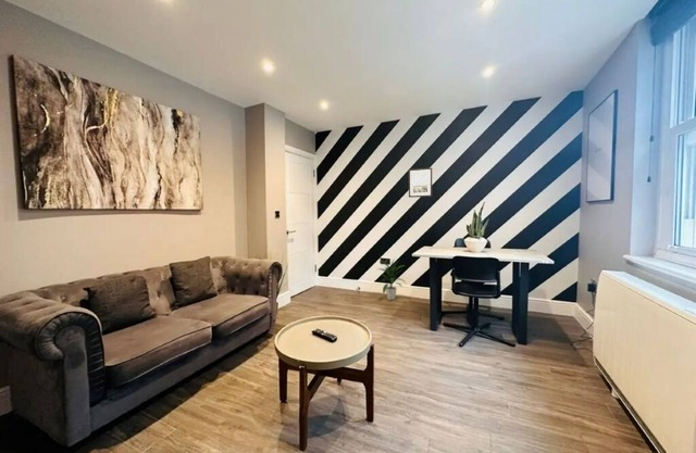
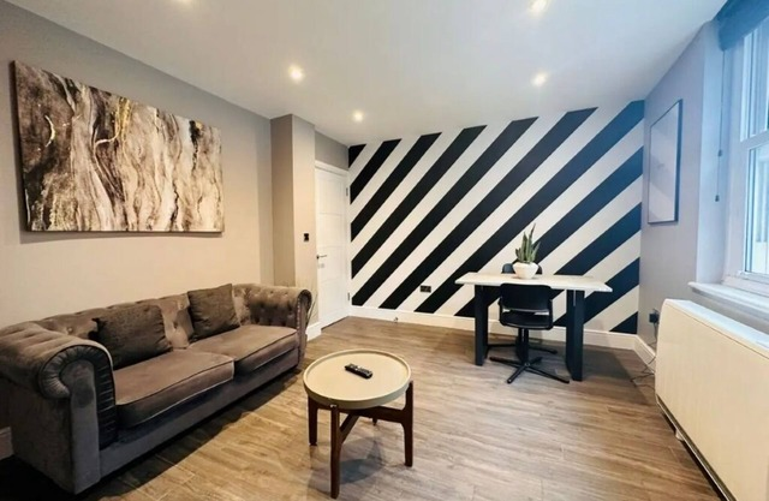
- wall art [408,167,433,199]
- indoor plant [374,257,407,301]
